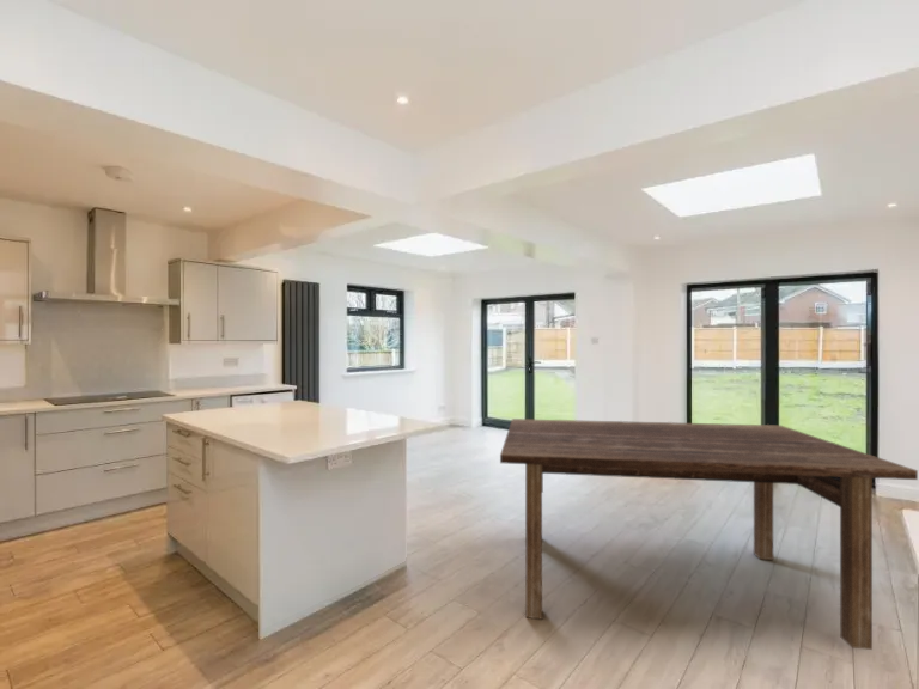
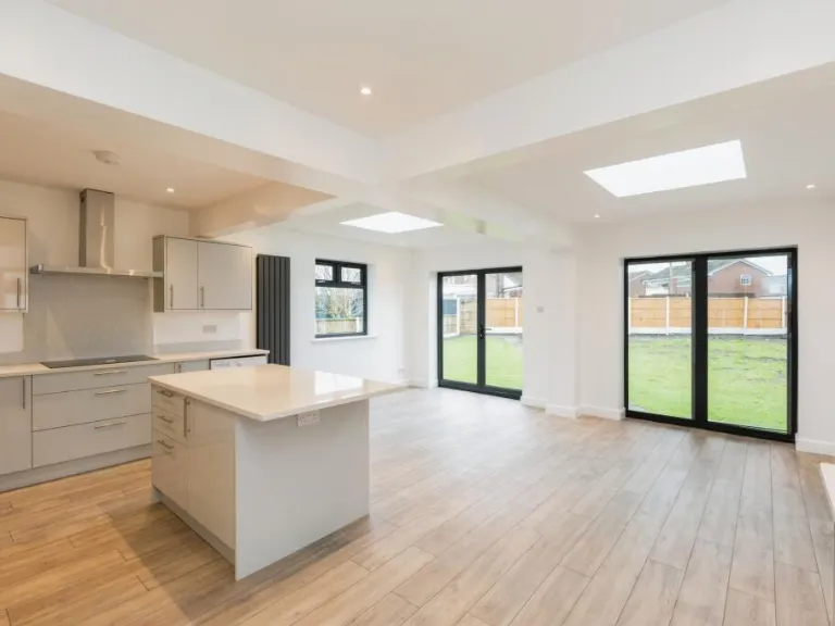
- dining table [499,417,919,651]
